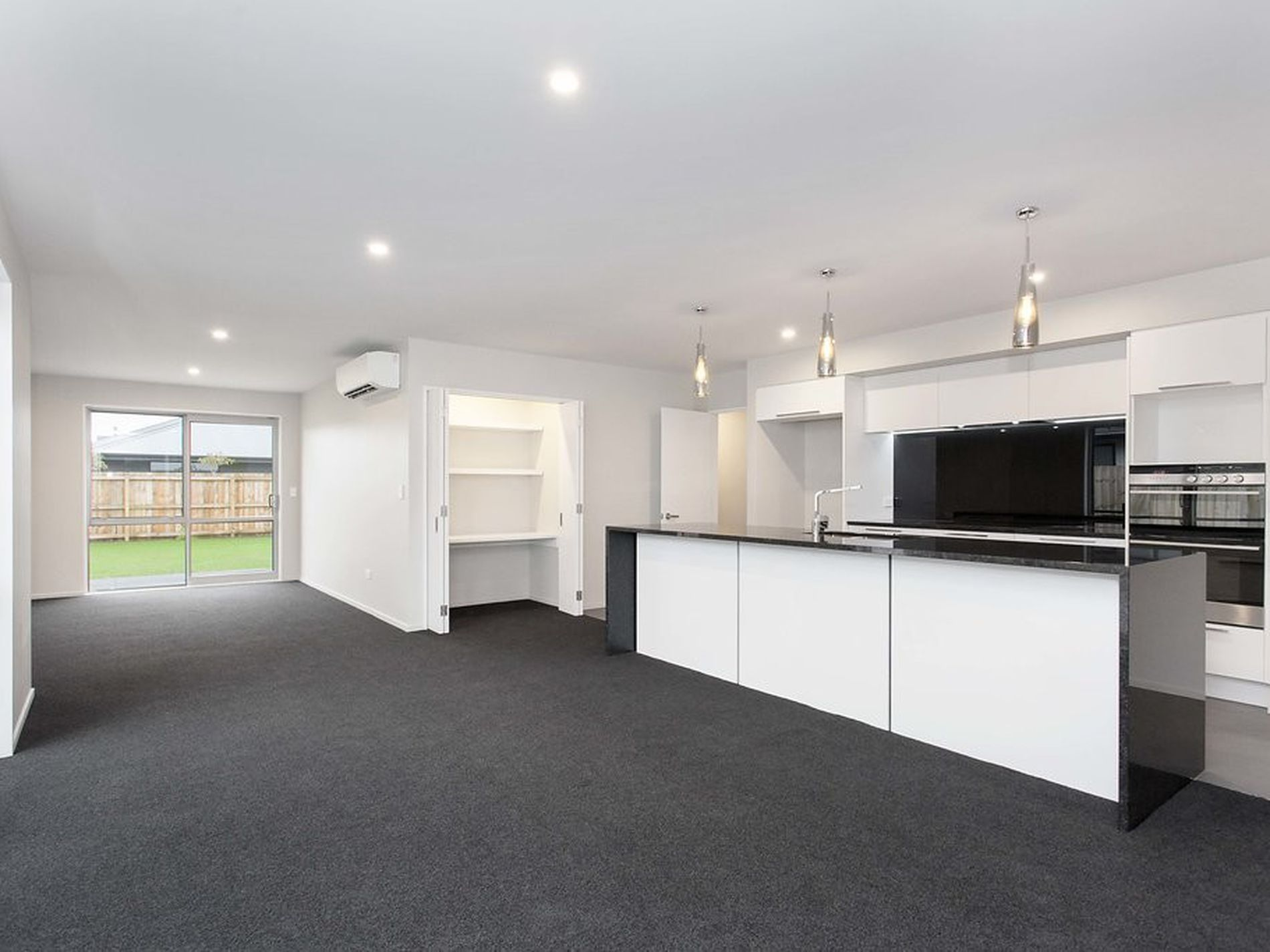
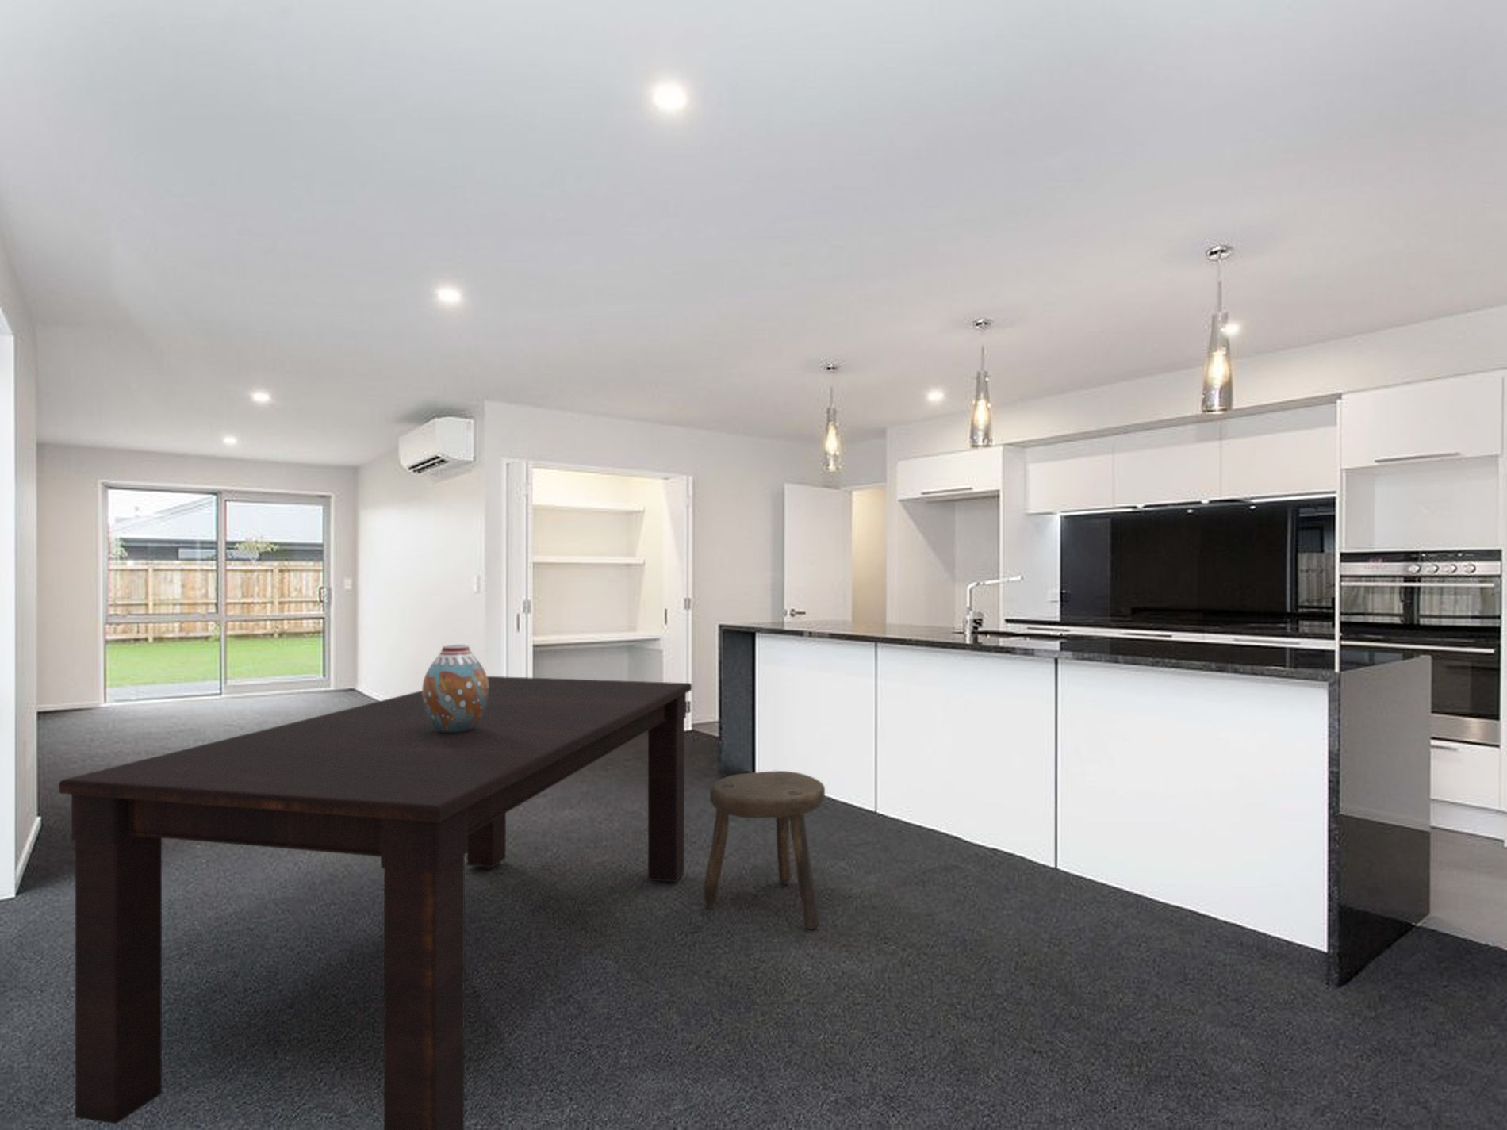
+ stool [702,770,826,931]
+ dining table [58,675,693,1130]
+ vase [421,643,489,732]
